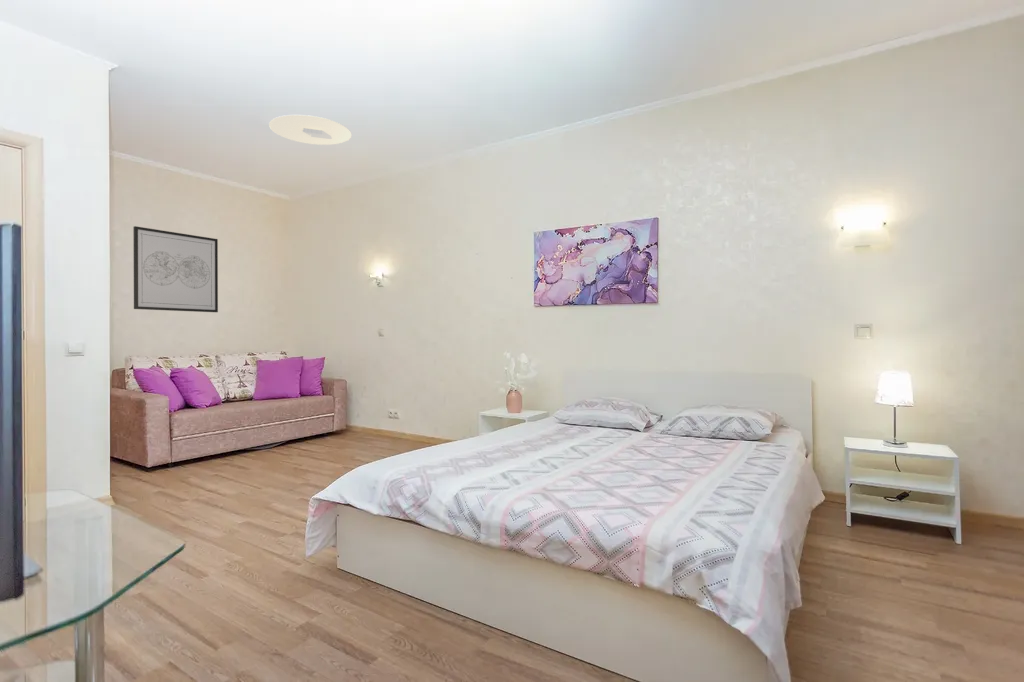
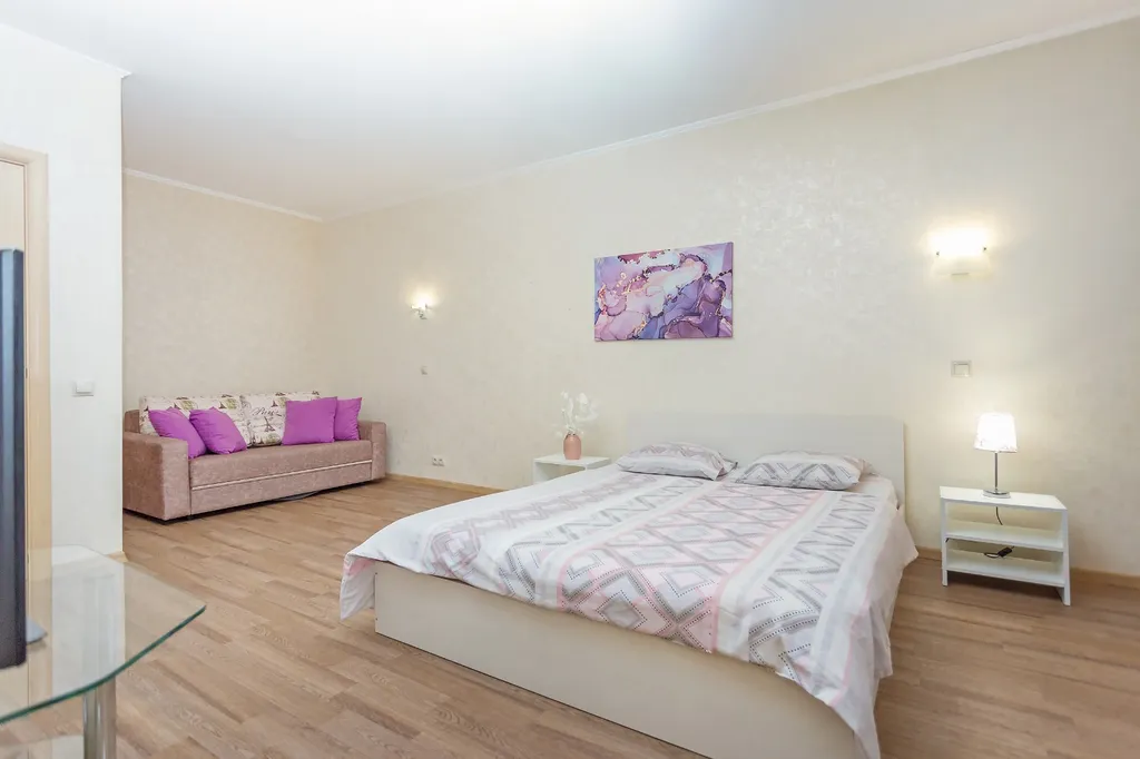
- wall art [132,225,219,313]
- ceiling light [268,114,353,146]
